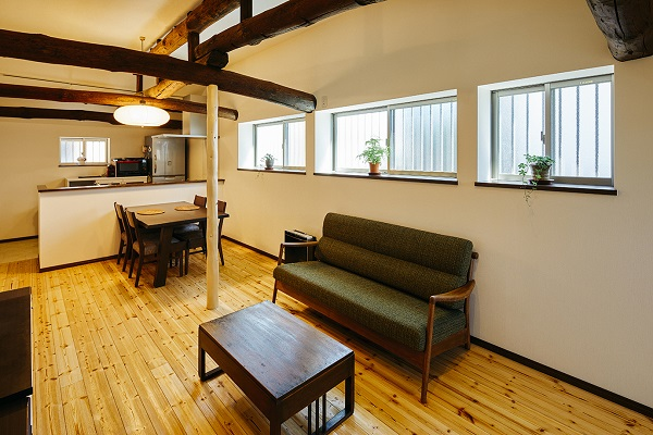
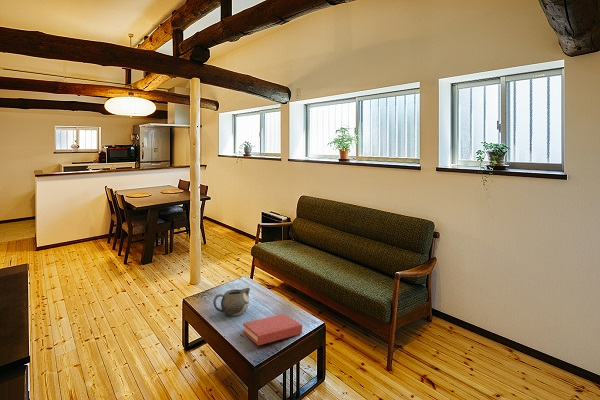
+ hardback book [242,313,303,347]
+ teapot [212,287,251,317]
